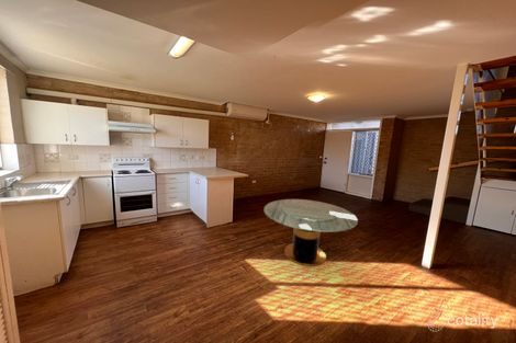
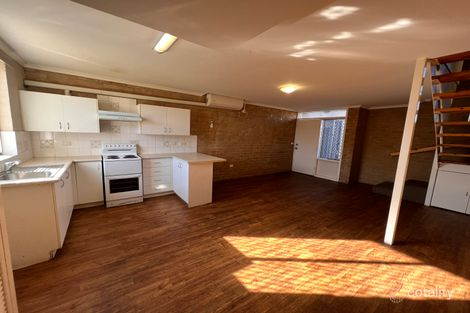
- dining table [263,198,359,267]
